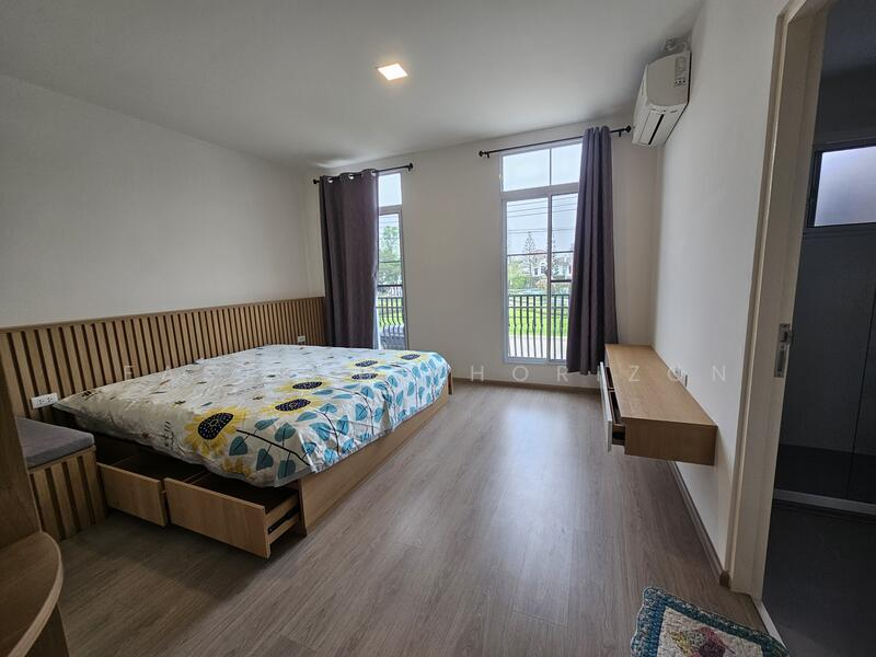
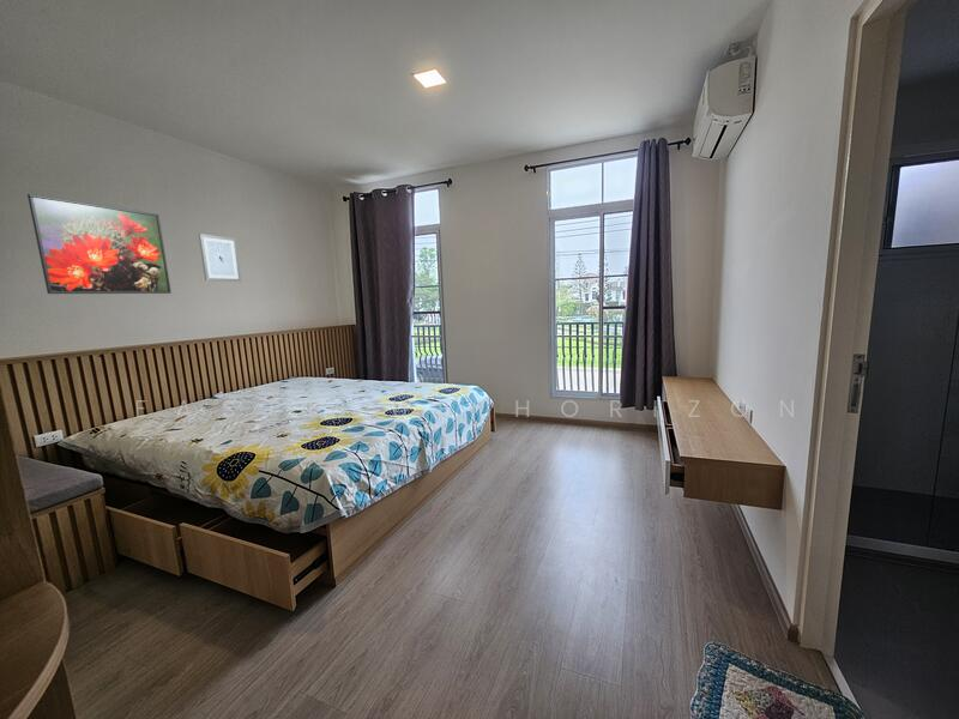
+ wall art [198,232,242,283]
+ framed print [26,193,173,295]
